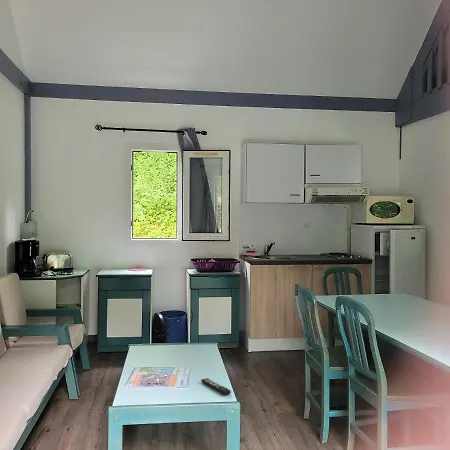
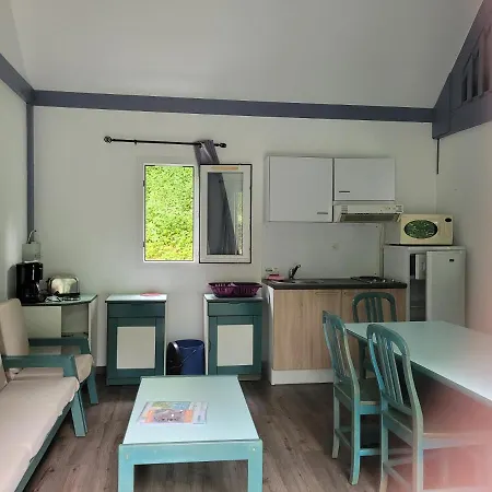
- remote control [200,377,232,396]
